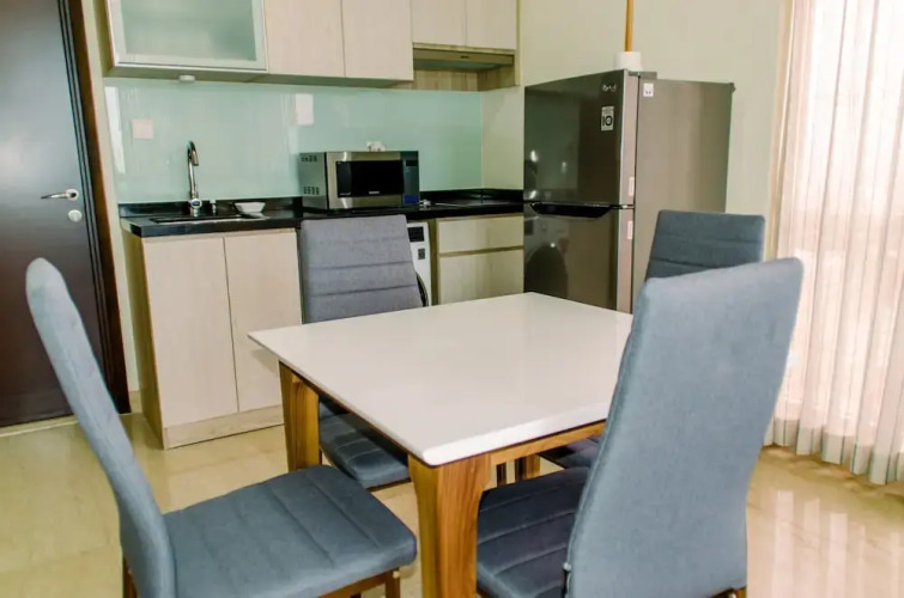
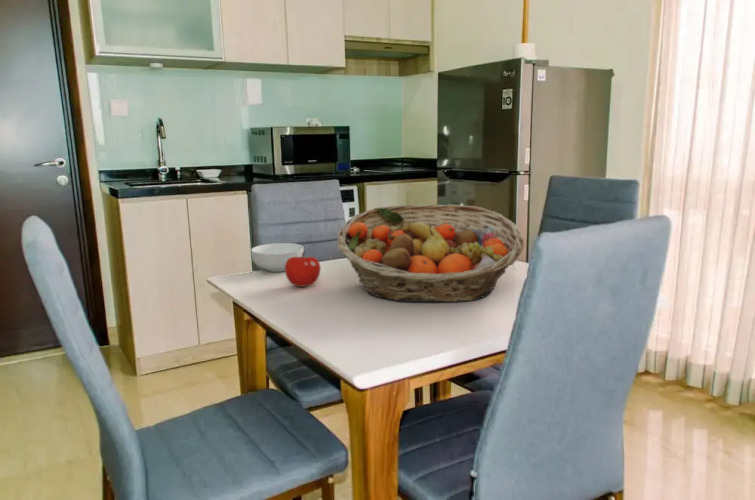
+ fruit basket [336,203,525,303]
+ cereal bowl [250,242,305,273]
+ fruit [284,251,322,288]
